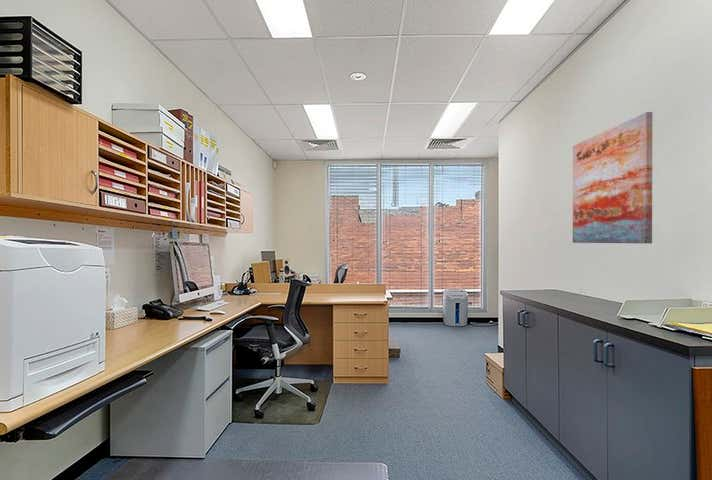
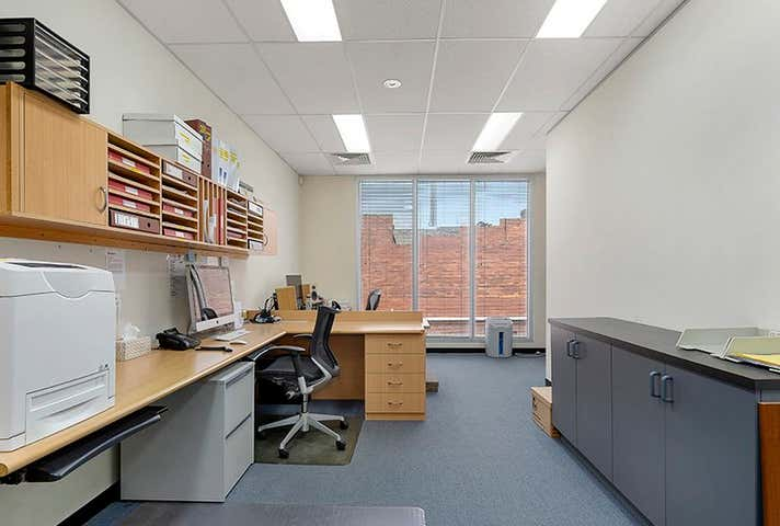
- wall art [572,111,653,244]
